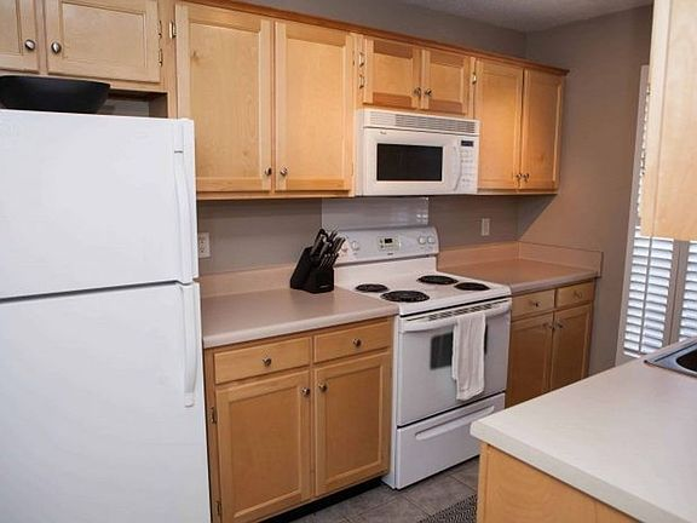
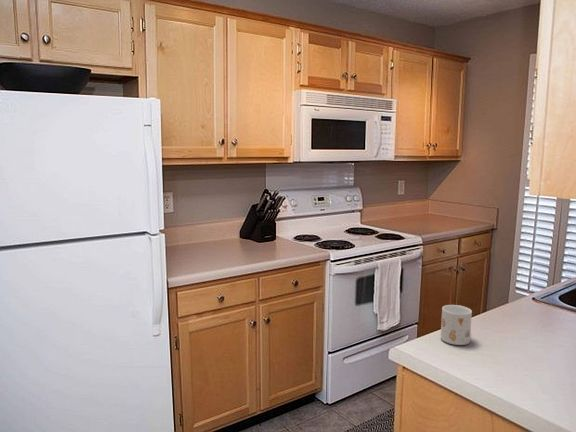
+ mug [440,304,473,346]
